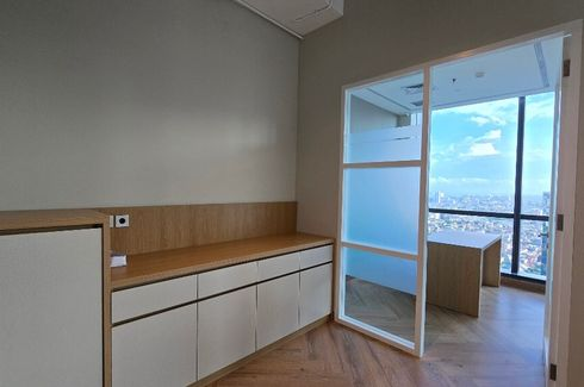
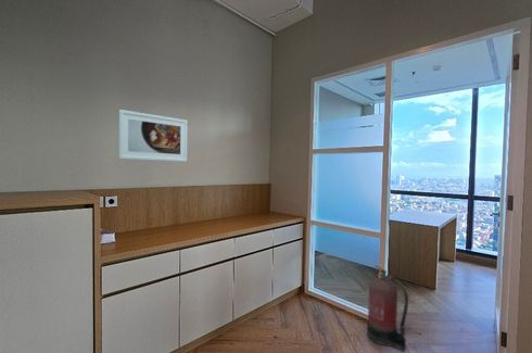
+ fire extinguisher [366,264,409,353]
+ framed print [117,109,189,163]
